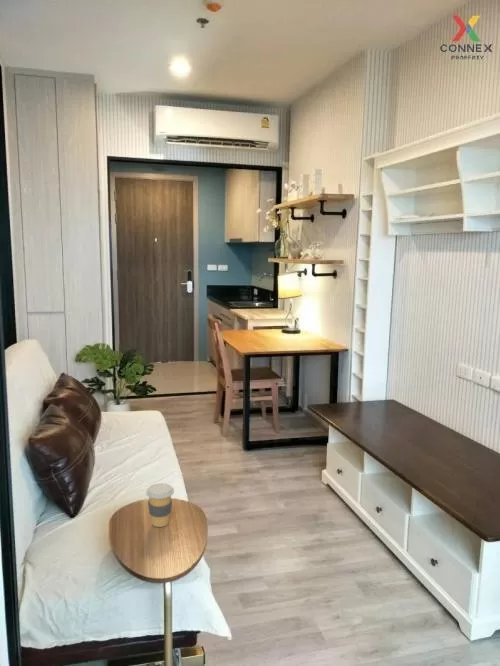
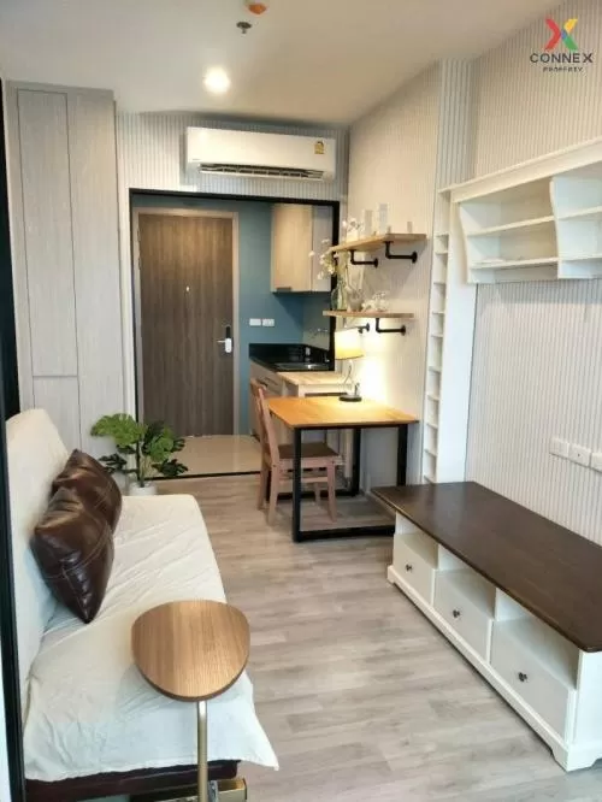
- coffee cup [145,482,175,528]
